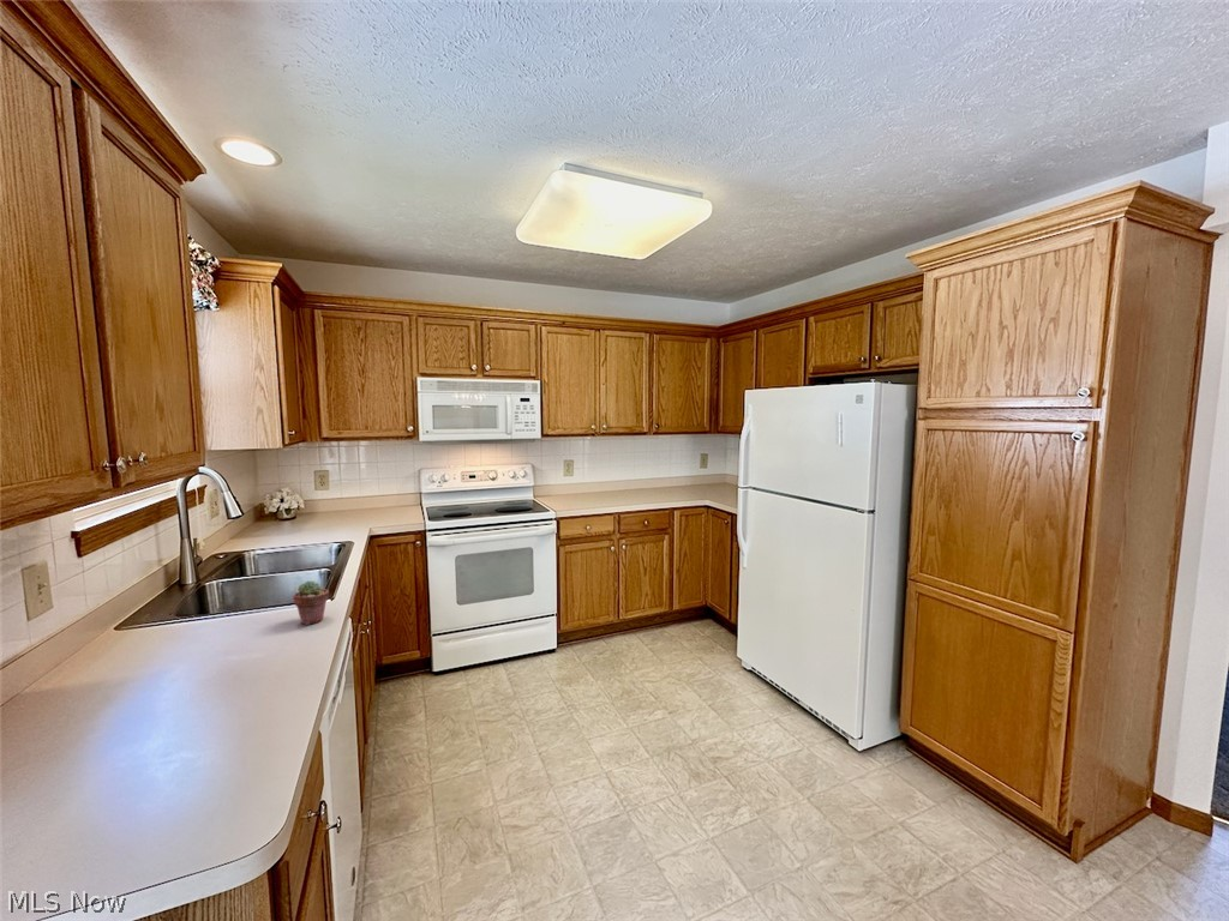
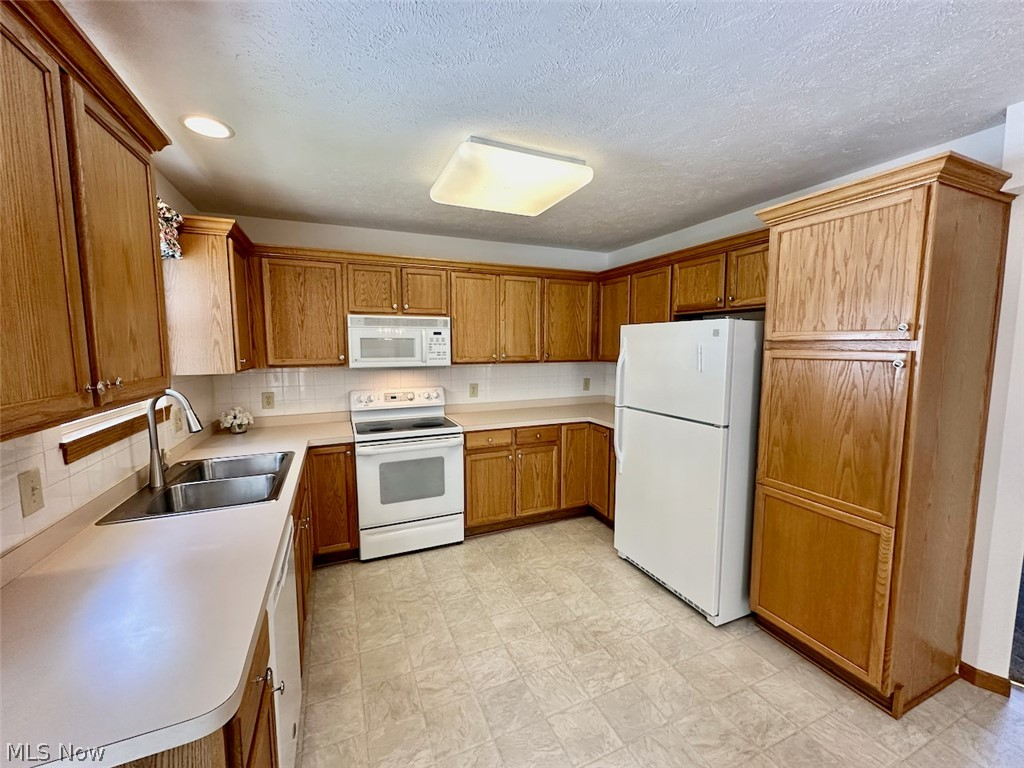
- potted succulent [293,579,330,626]
